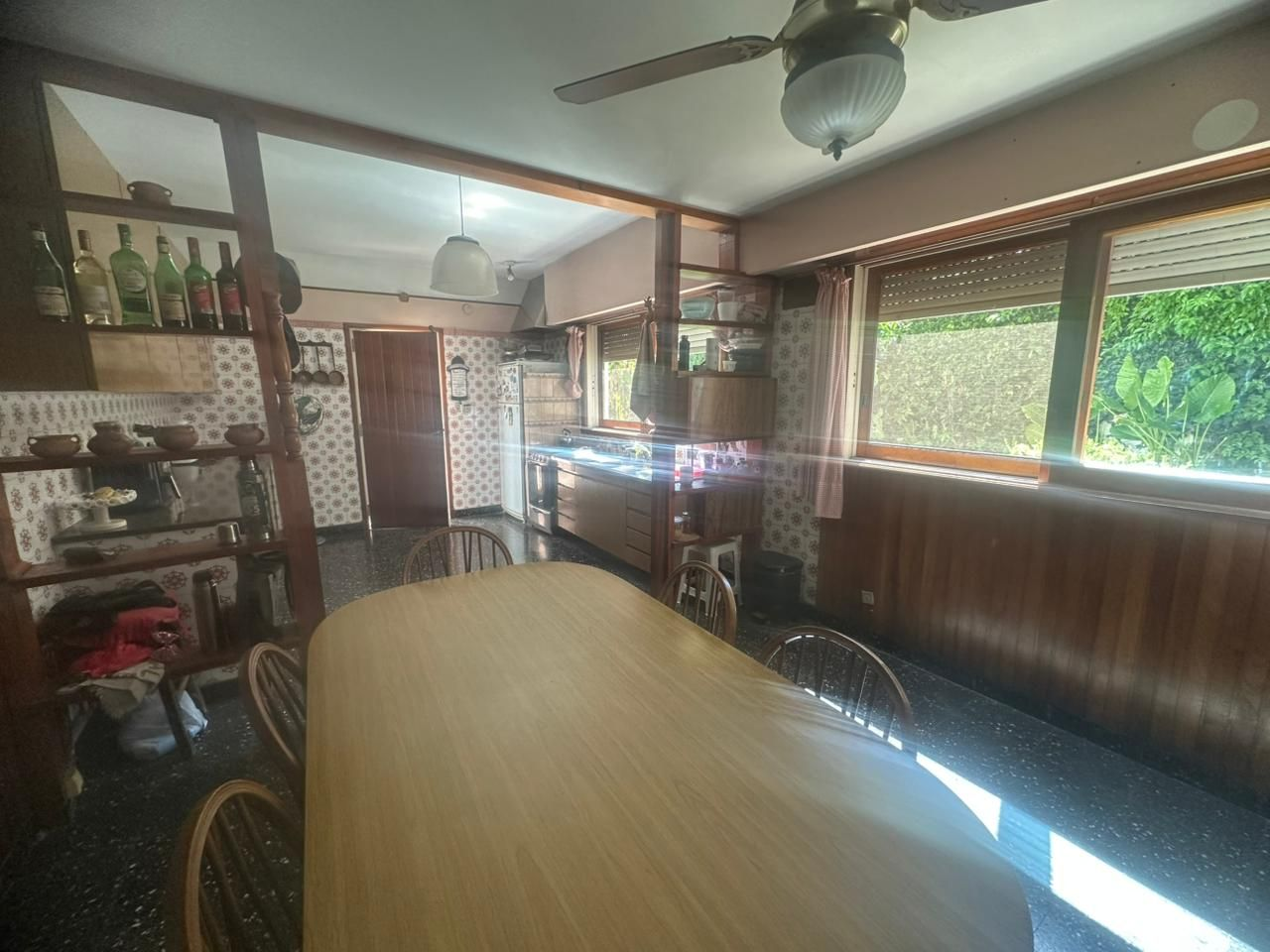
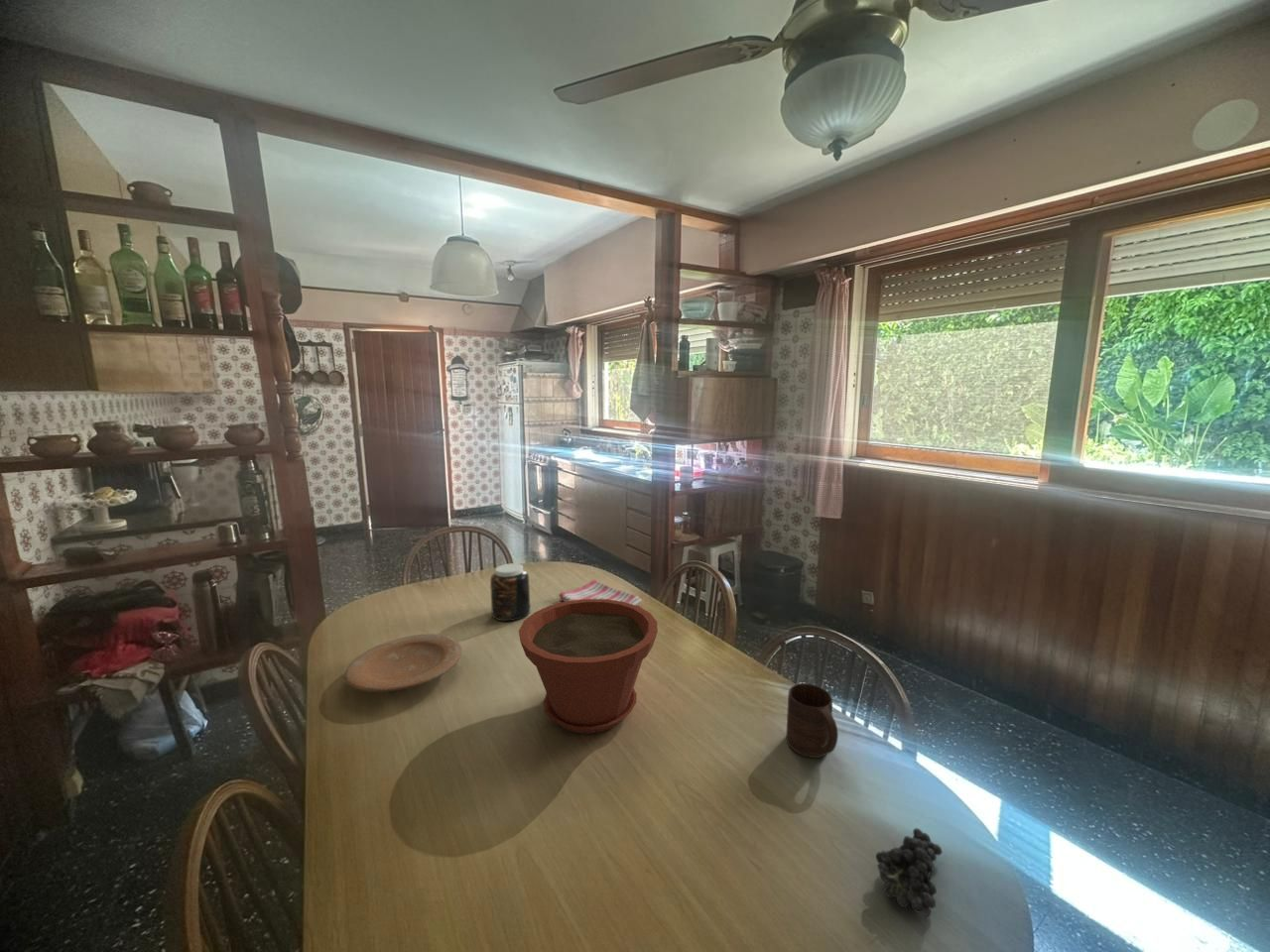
+ cup [786,682,839,759]
+ dish towel [558,578,642,605]
+ jar [489,562,531,622]
+ plant pot [518,599,659,735]
+ fruit [875,827,944,917]
+ plate [343,633,463,693]
